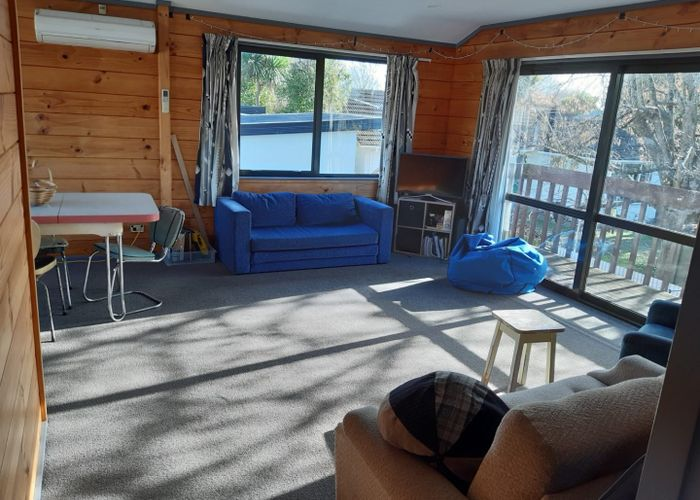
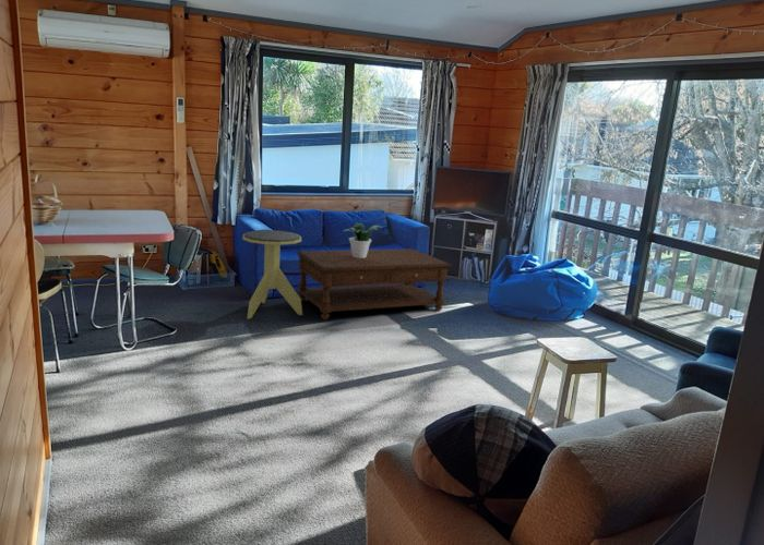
+ potted plant [343,222,383,258]
+ coffee table [295,247,453,320]
+ side table [241,229,303,320]
